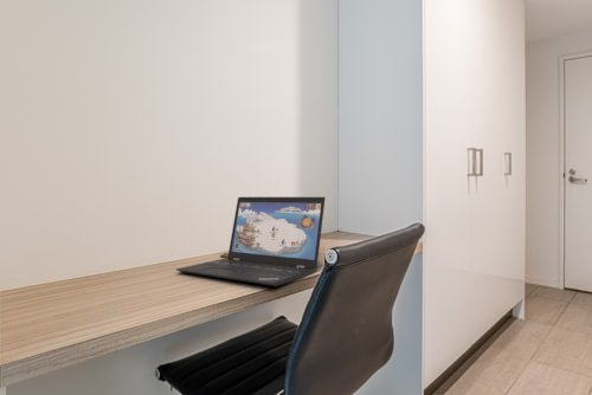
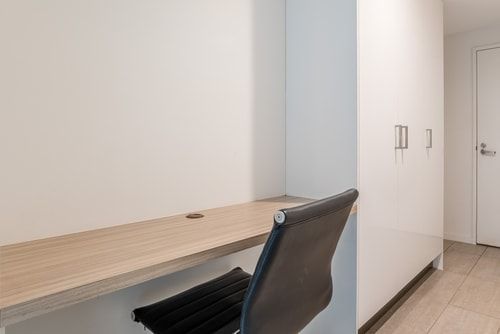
- laptop [175,196,327,287]
